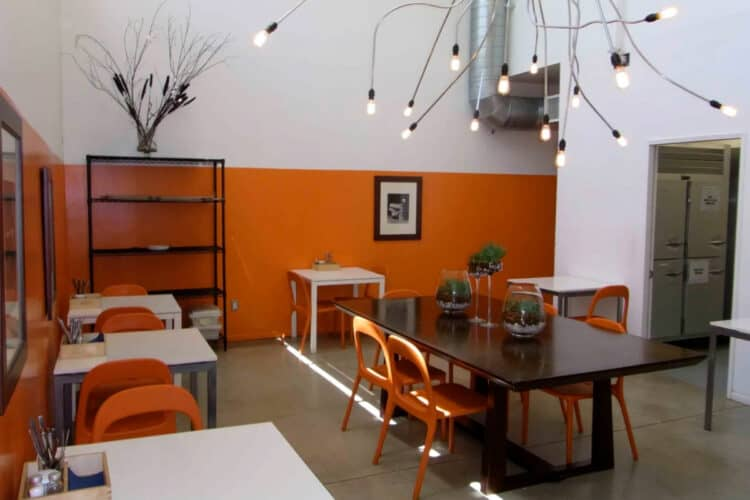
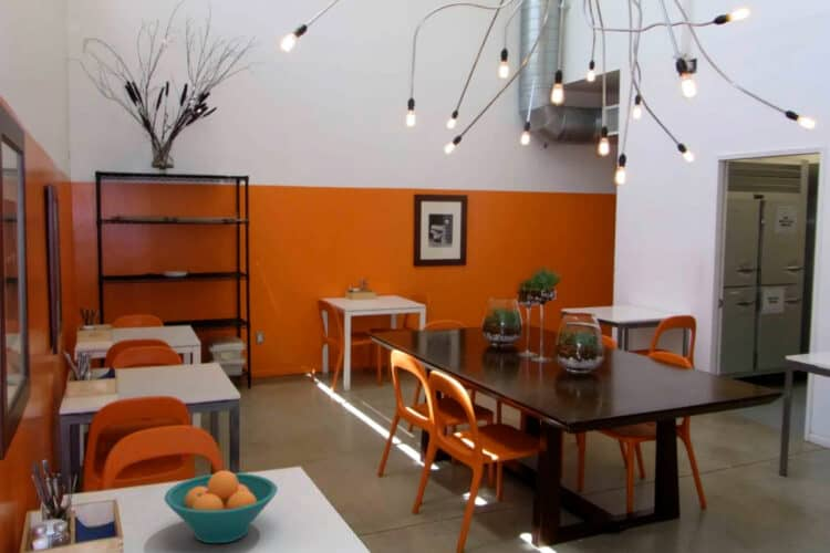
+ fruit bowl [163,470,278,544]
